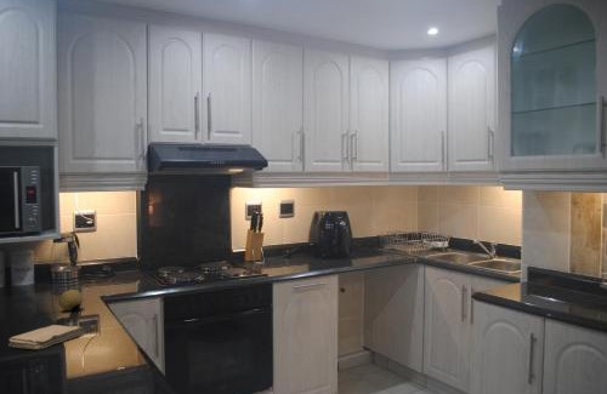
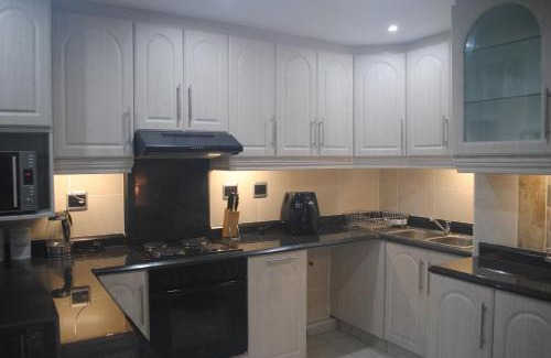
- fruit [58,289,84,313]
- washcloth [7,324,85,350]
